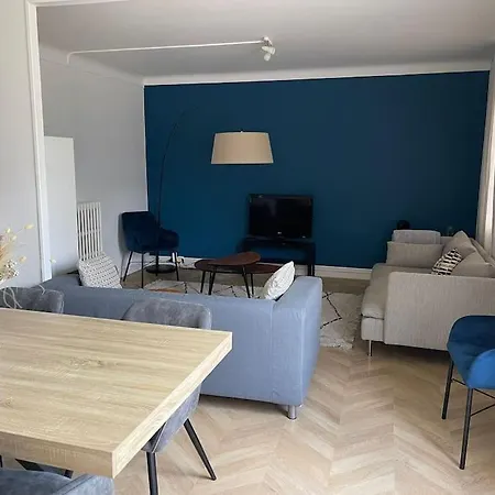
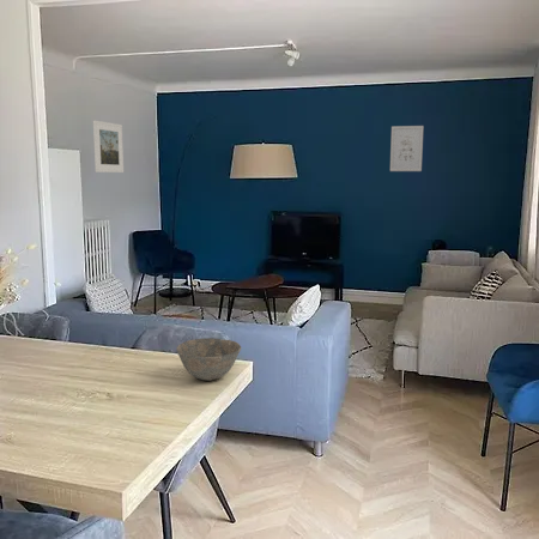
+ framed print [92,120,125,174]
+ wall art [389,125,424,172]
+ bowl [175,337,242,382]
